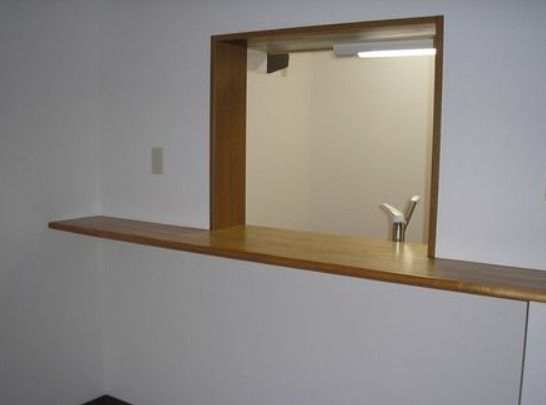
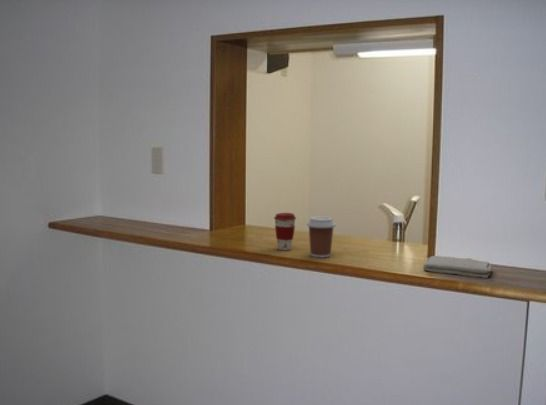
+ washcloth [422,255,493,279]
+ coffee cup [273,212,297,251]
+ coffee cup [306,216,337,258]
